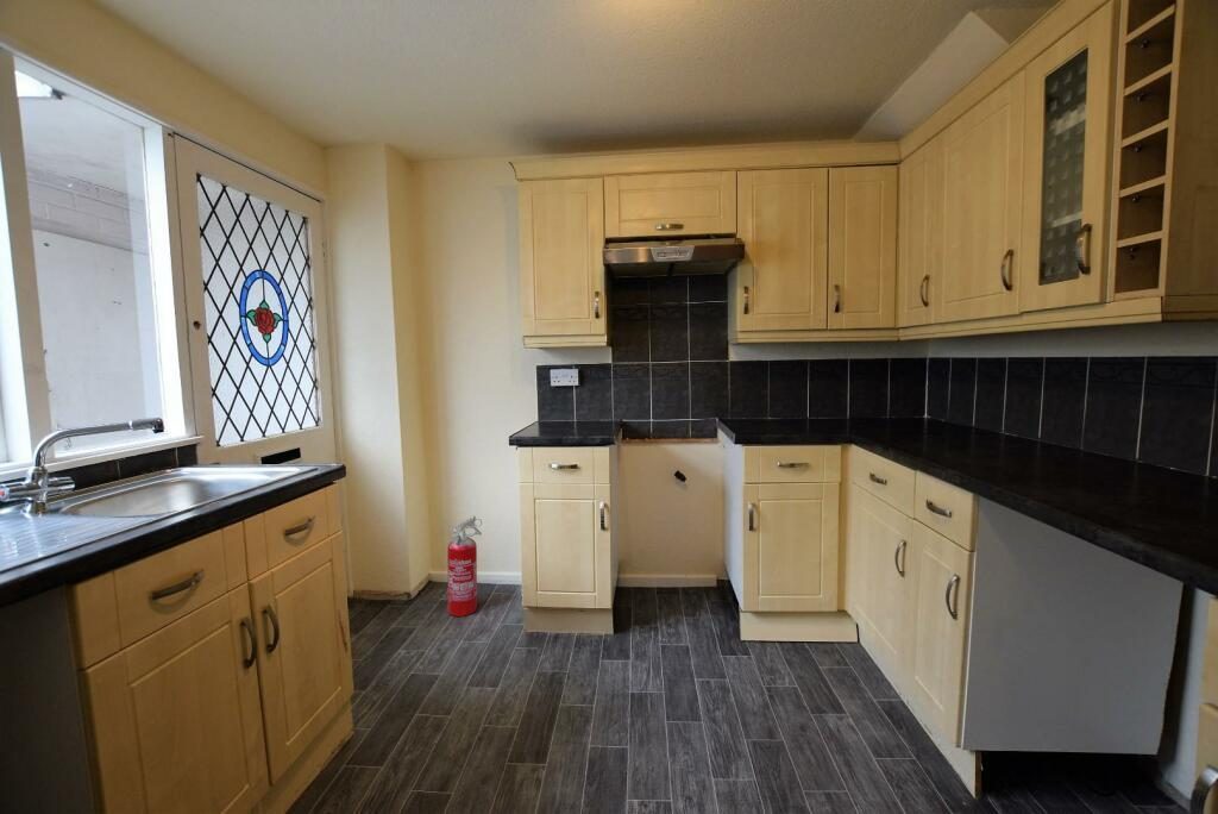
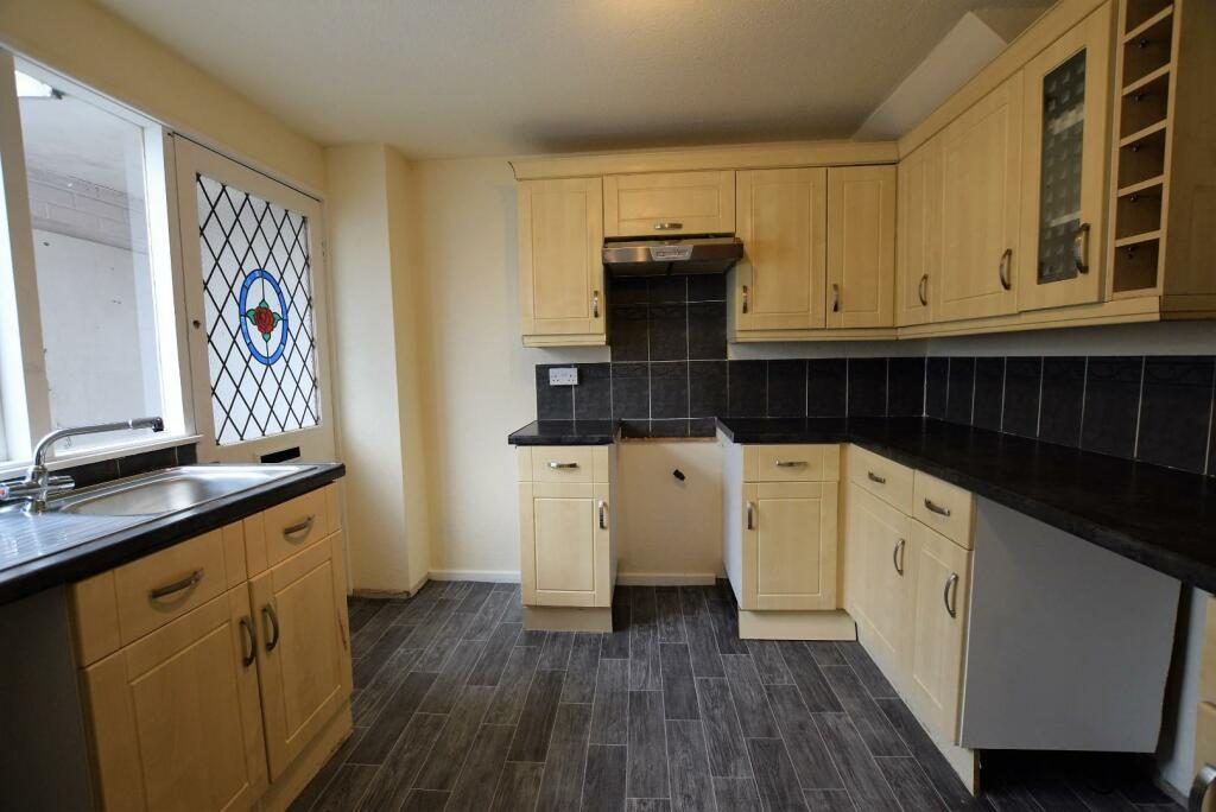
- fire extinguisher [446,515,483,618]
